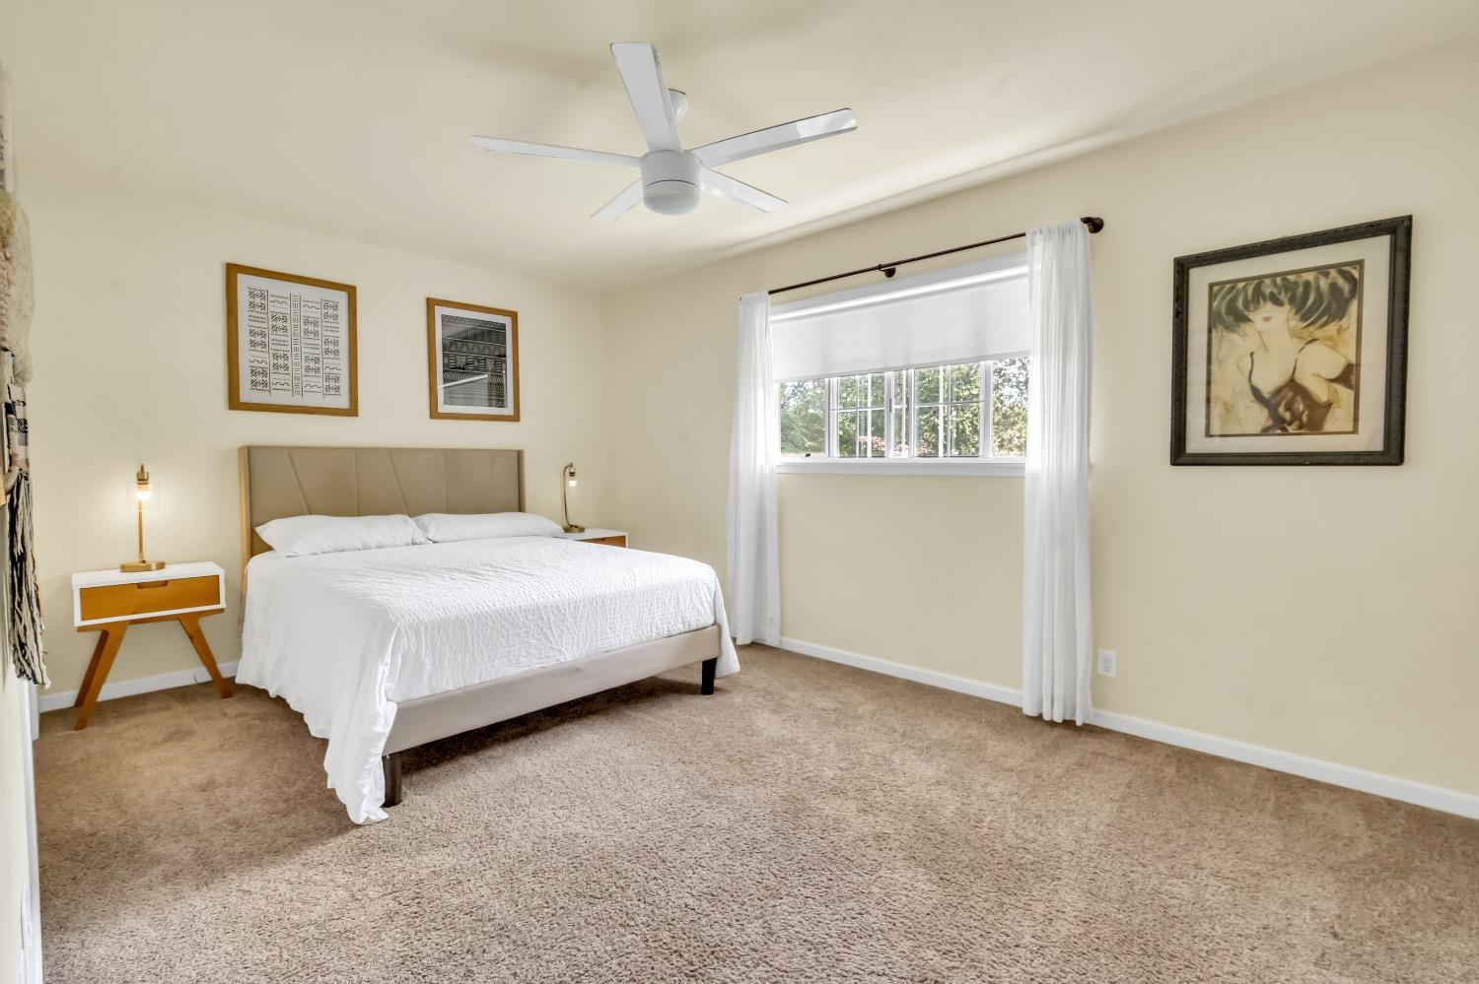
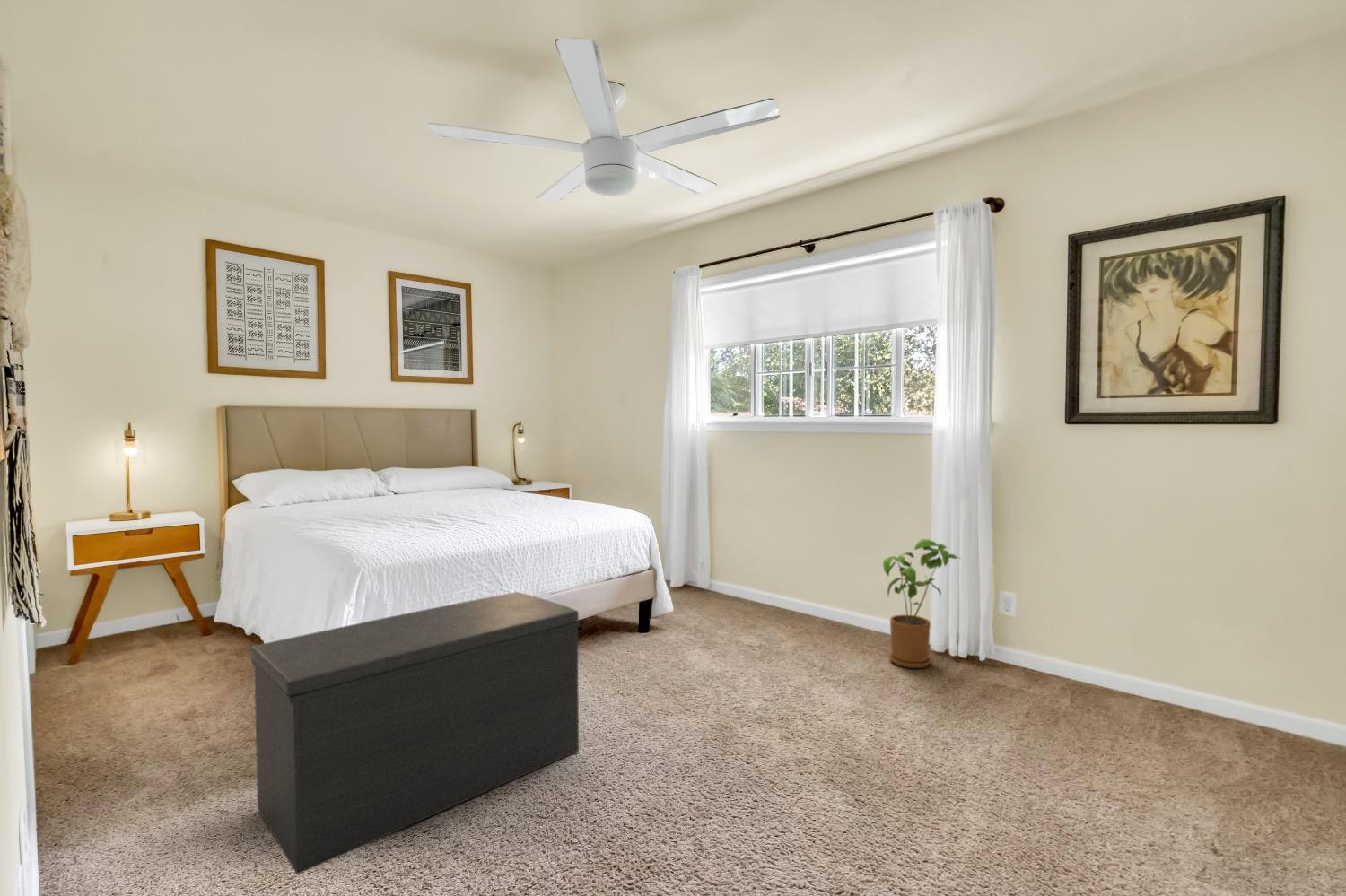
+ bench [250,591,581,875]
+ house plant [882,538,960,669]
